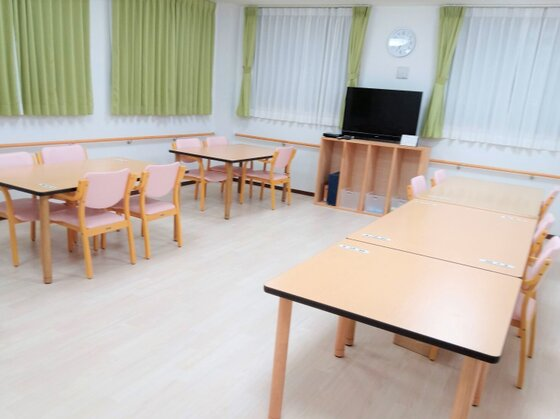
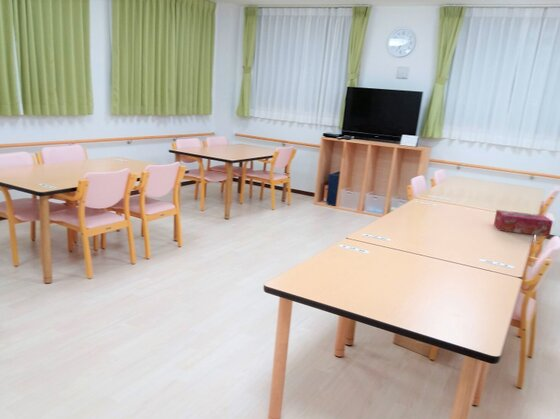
+ tissue box [493,209,554,237]
